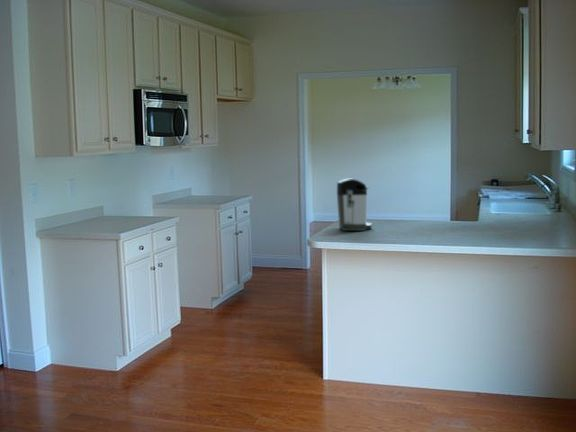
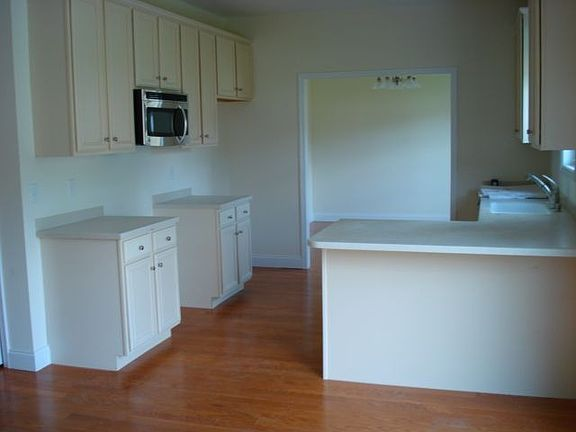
- coffee maker [336,178,373,232]
